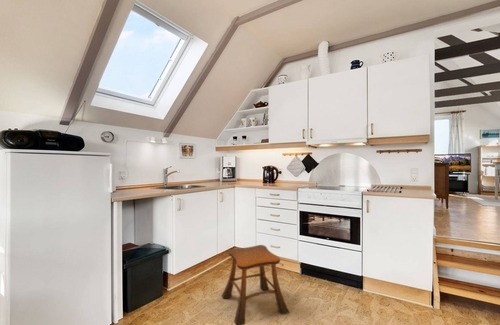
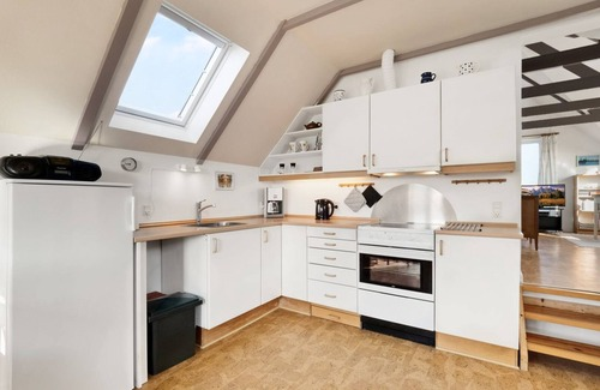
- stool [221,244,290,325]
